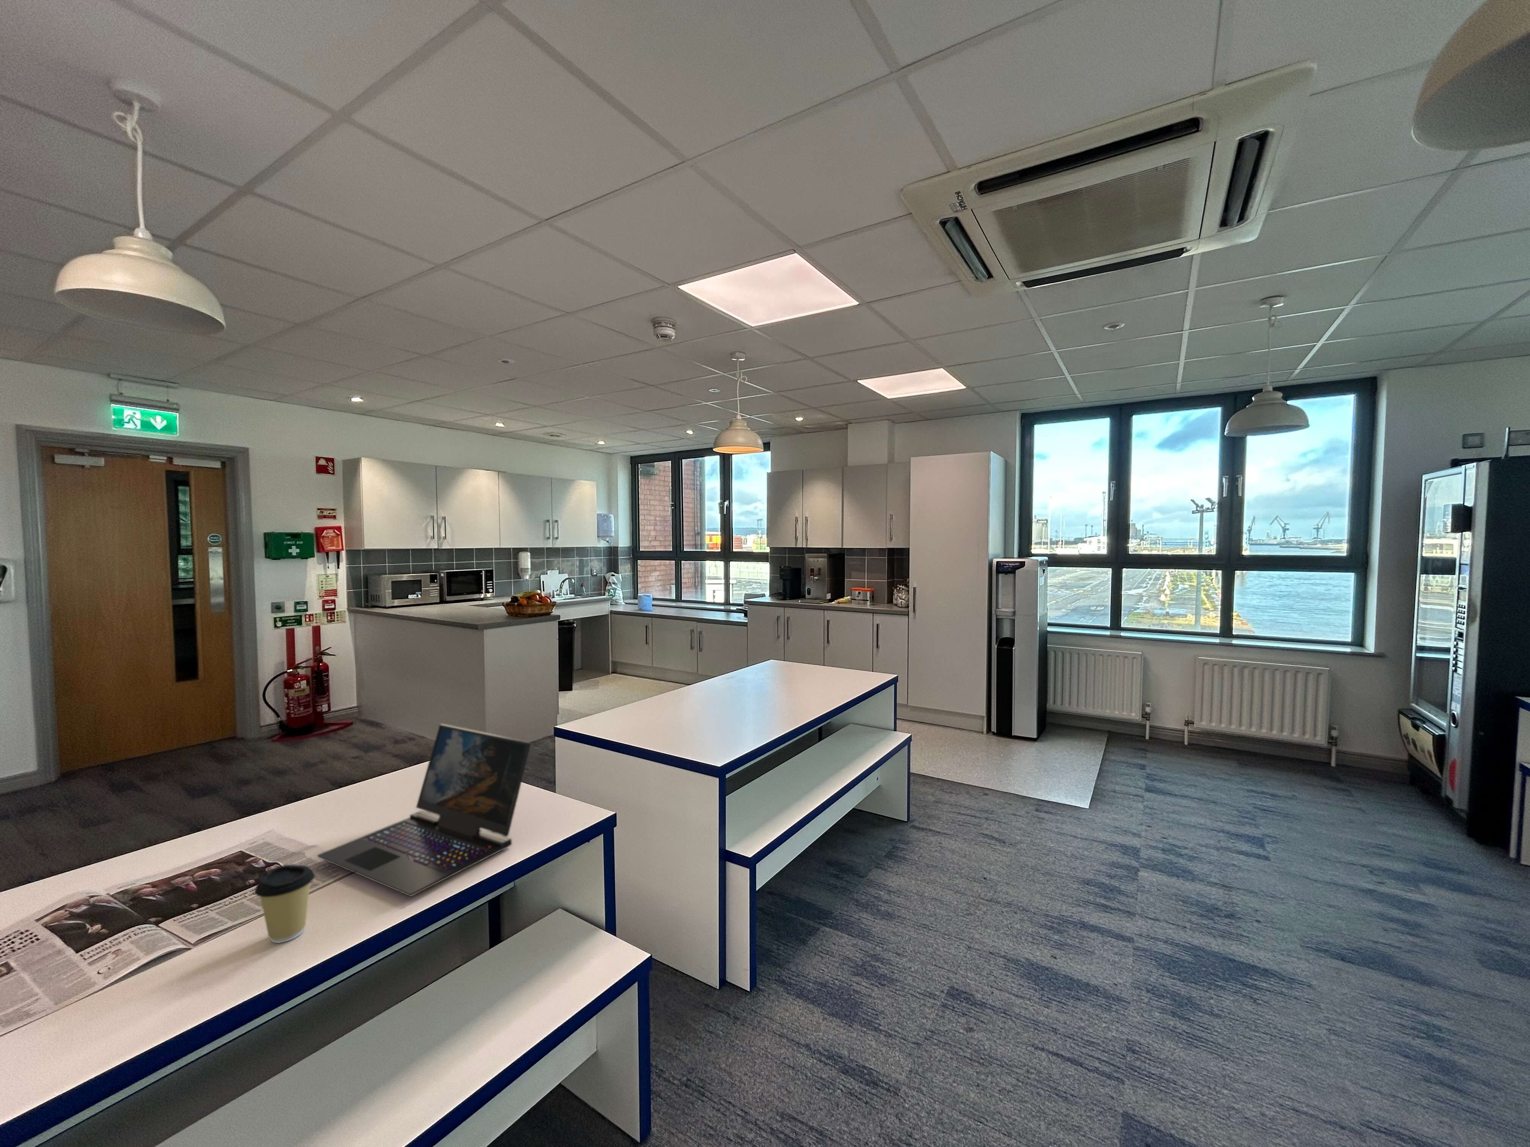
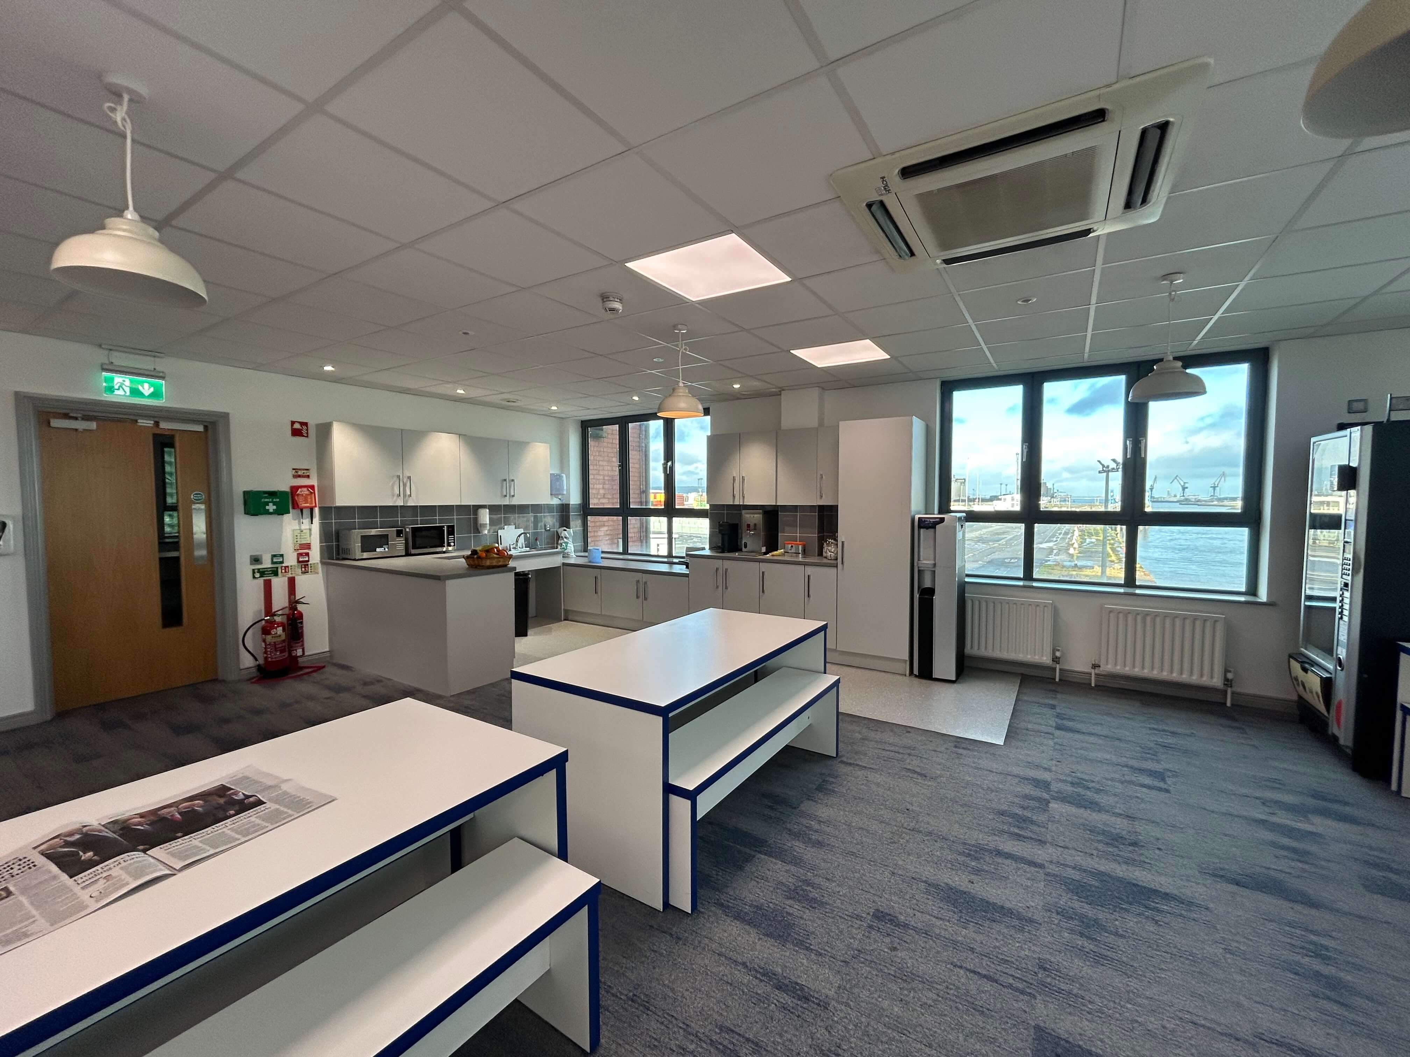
- laptop [317,724,531,898]
- coffee cup [254,864,316,943]
